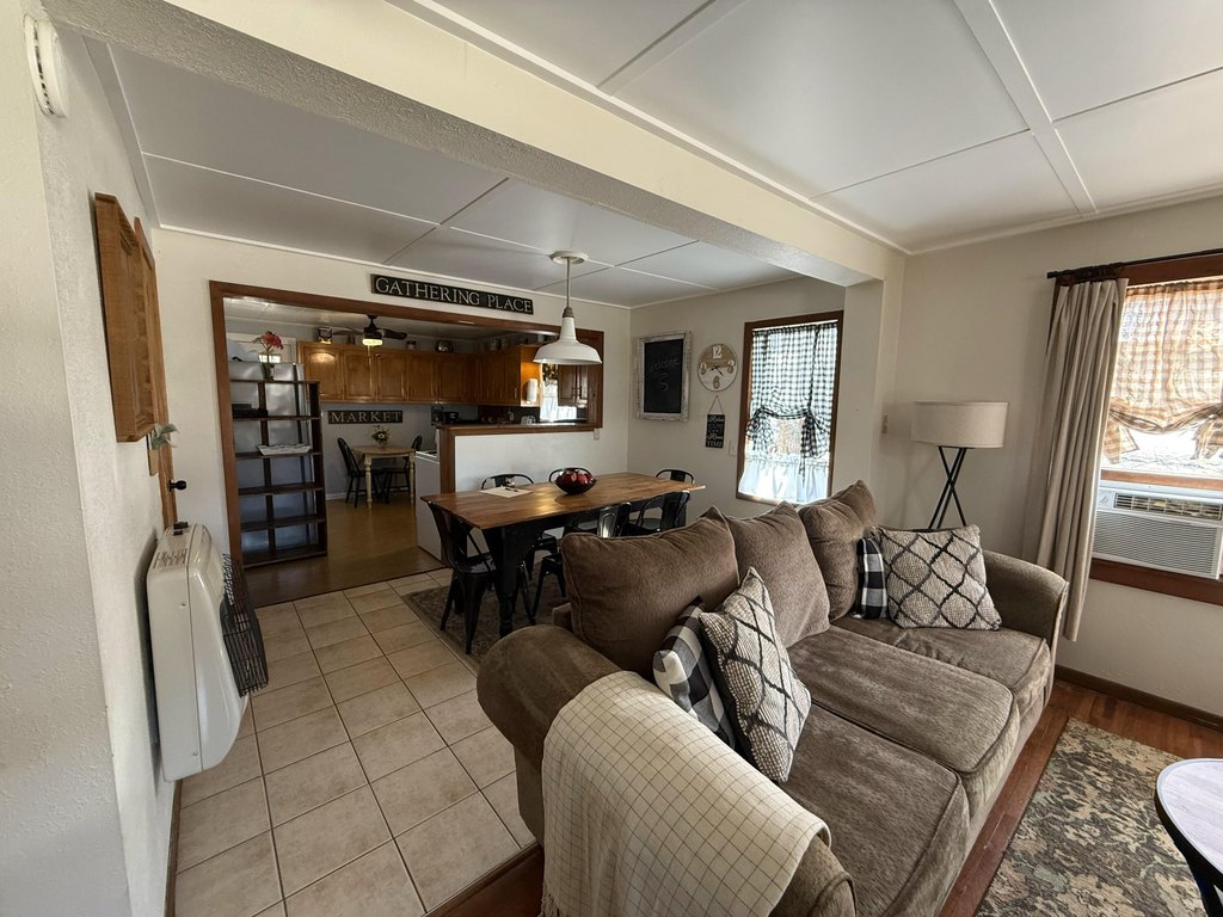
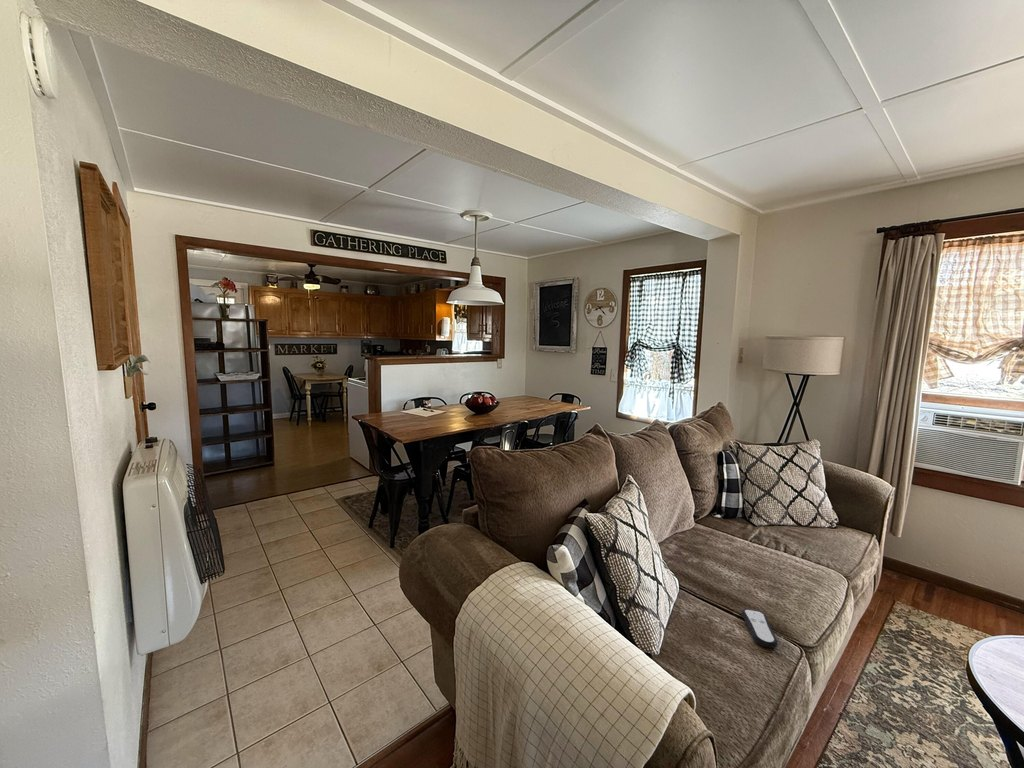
+ remote control [741,608,779,649]
